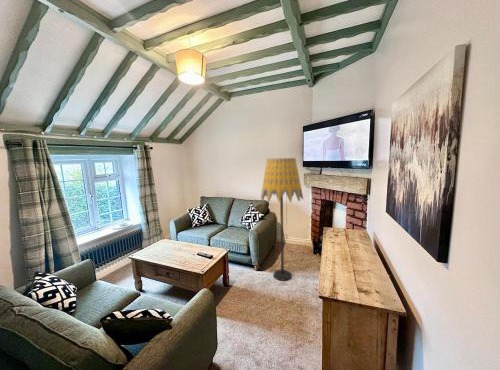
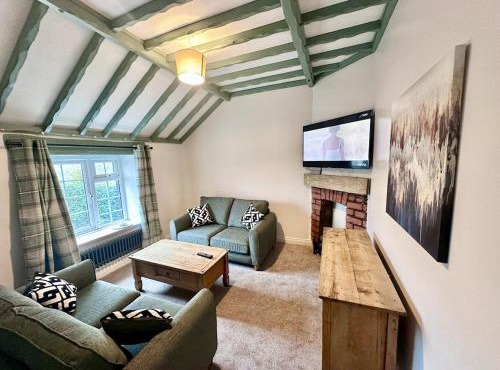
- floor lamp [260,157,304,282]
